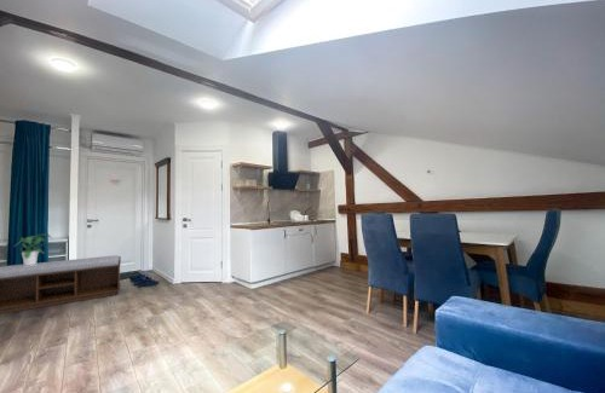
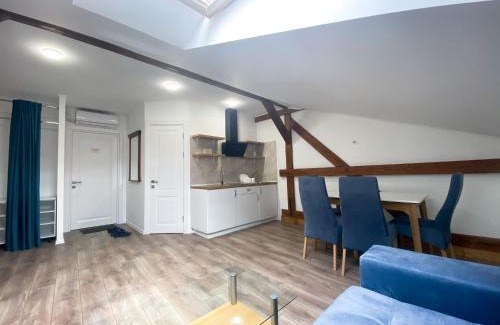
- potted plant [15,232,53,266]
- bench [0,254,122,316]
